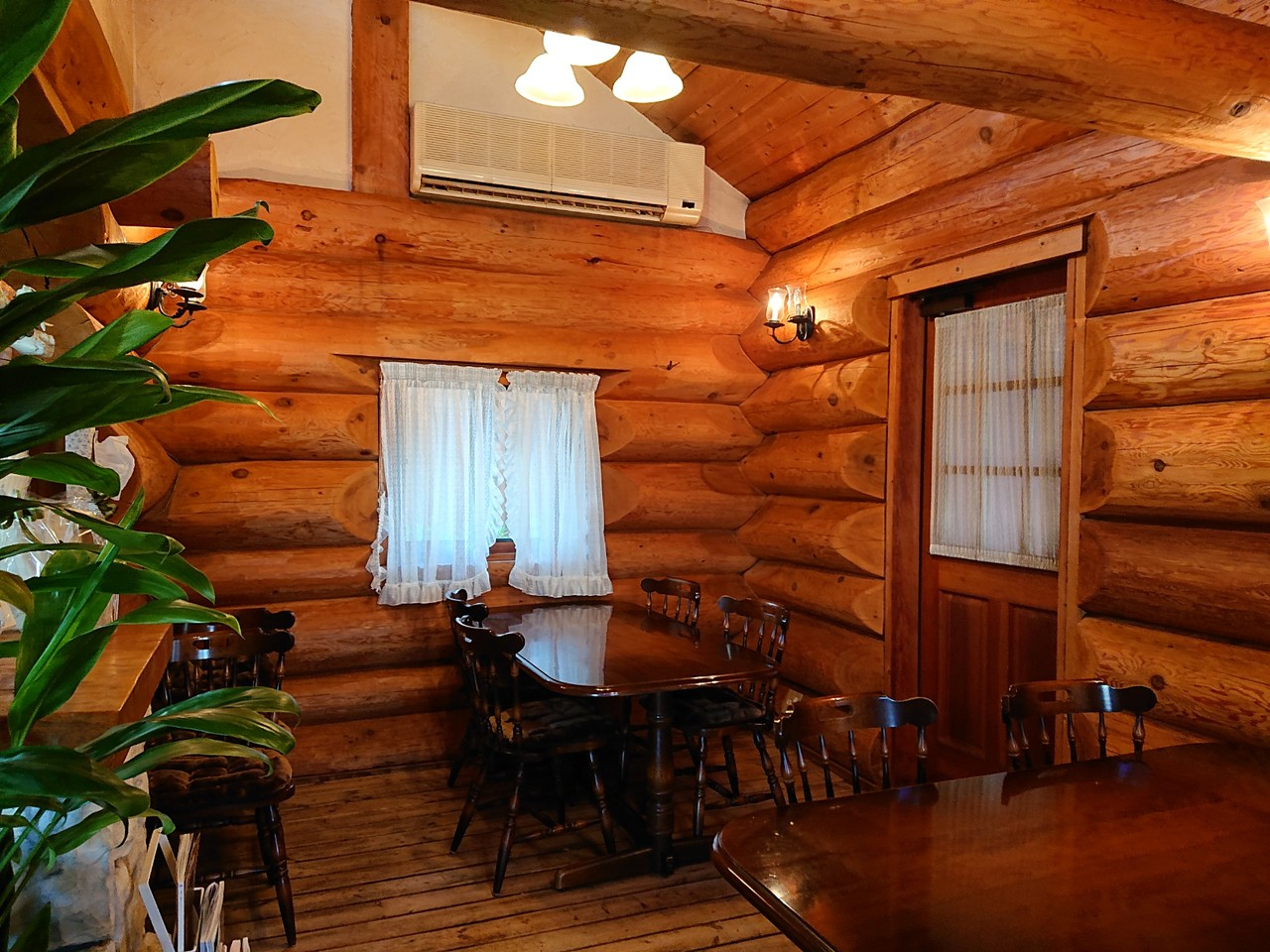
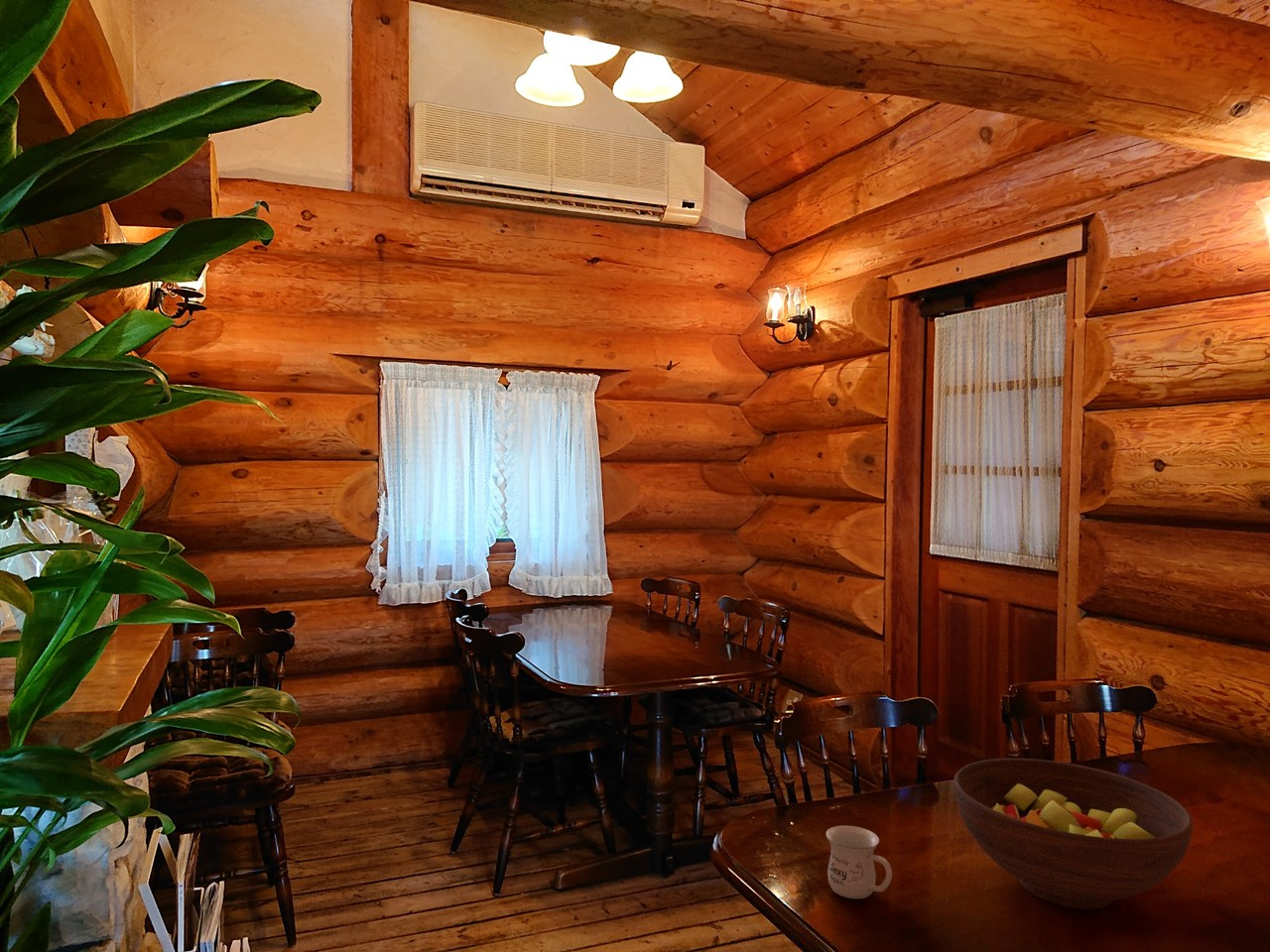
+ fruit bowl [953,758,1194,910]
+ mug [825,825,893,900]
